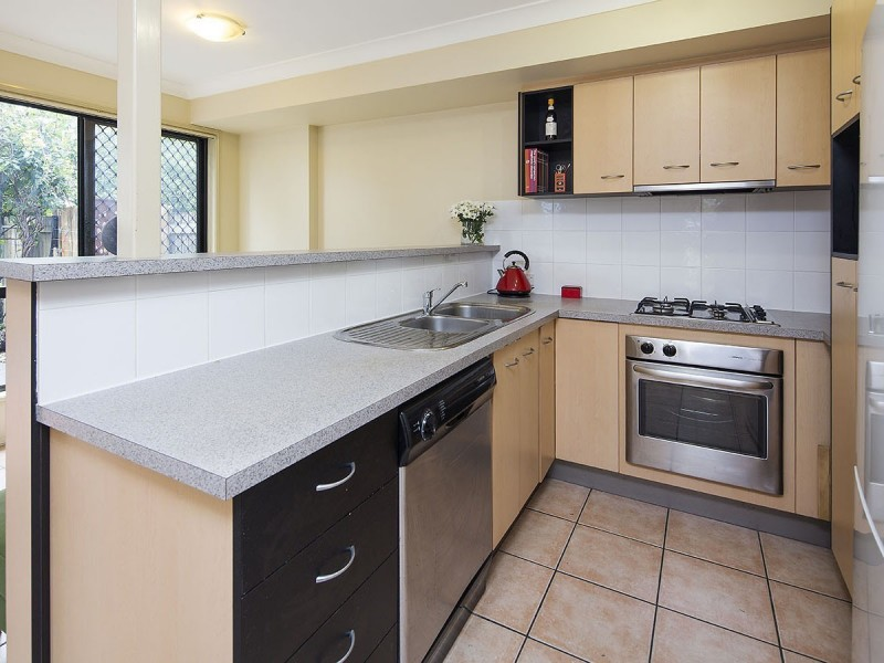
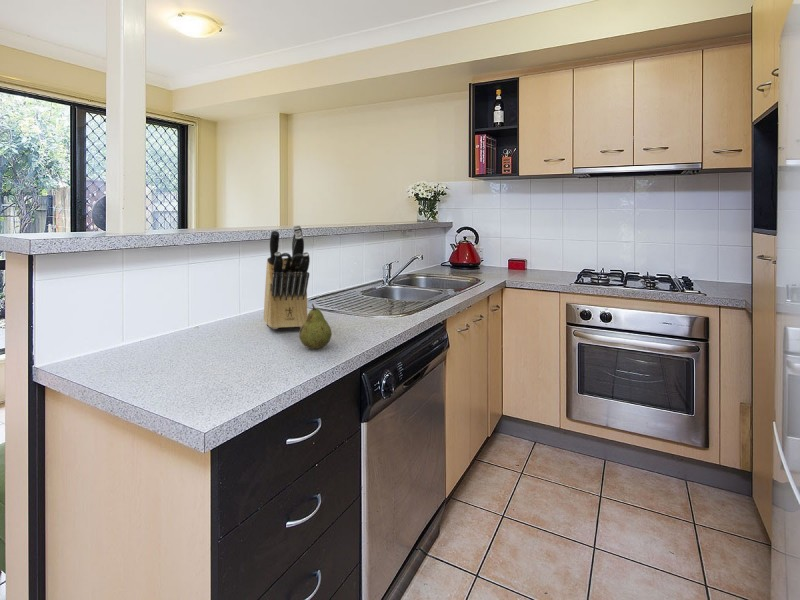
+ fruit [298,303,333,350]
+ knife block [263,224,311,330]
